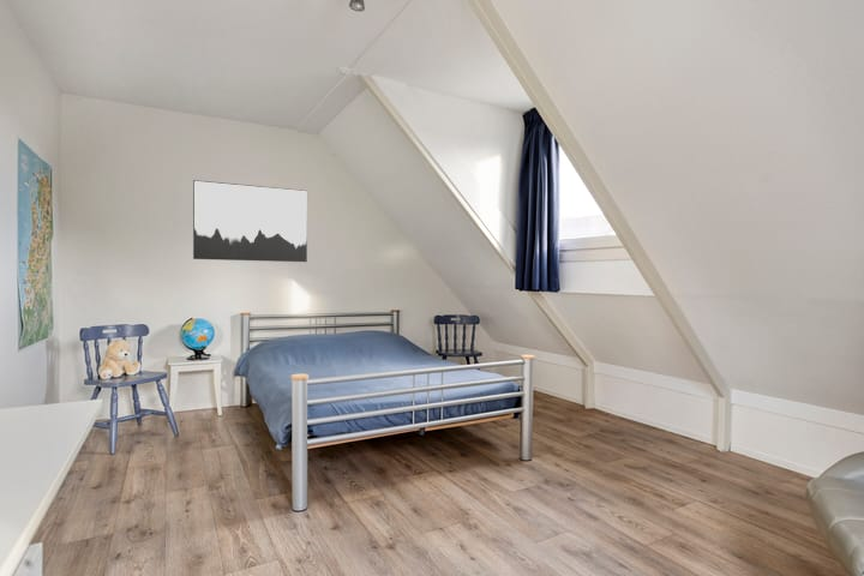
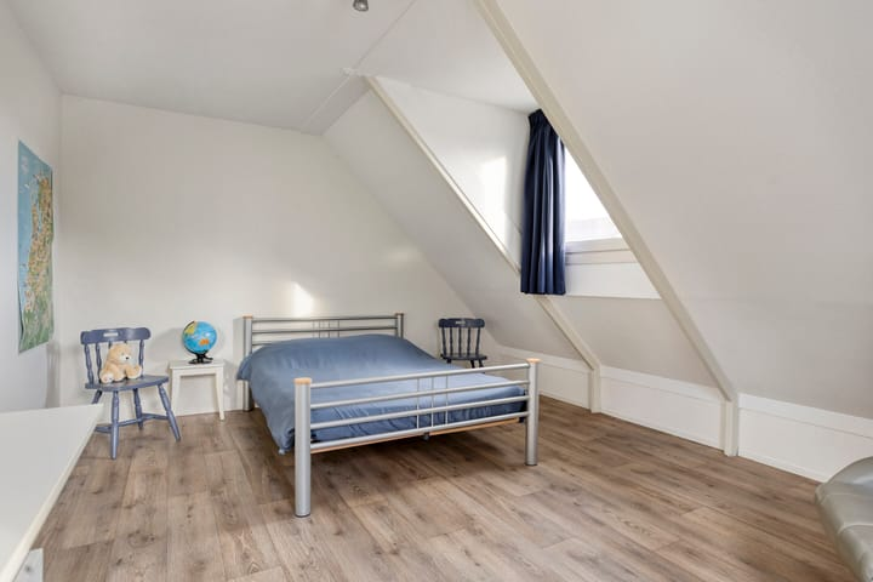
- wall art [192,179,308,263]
